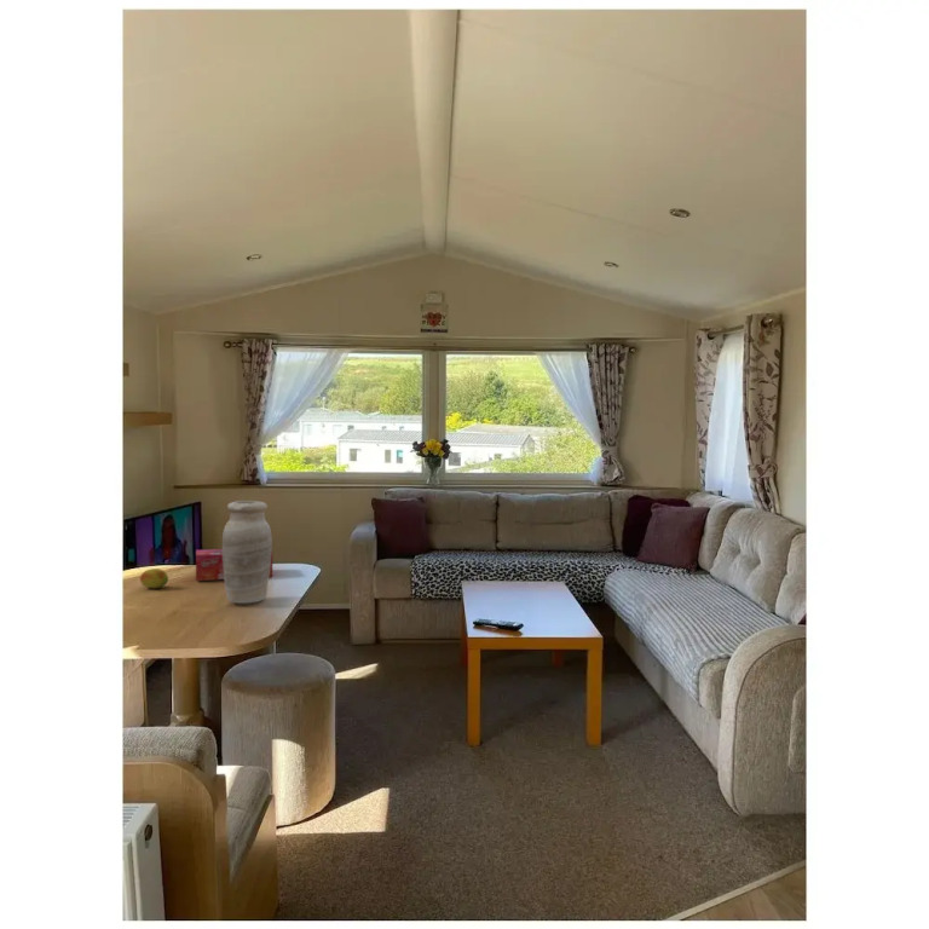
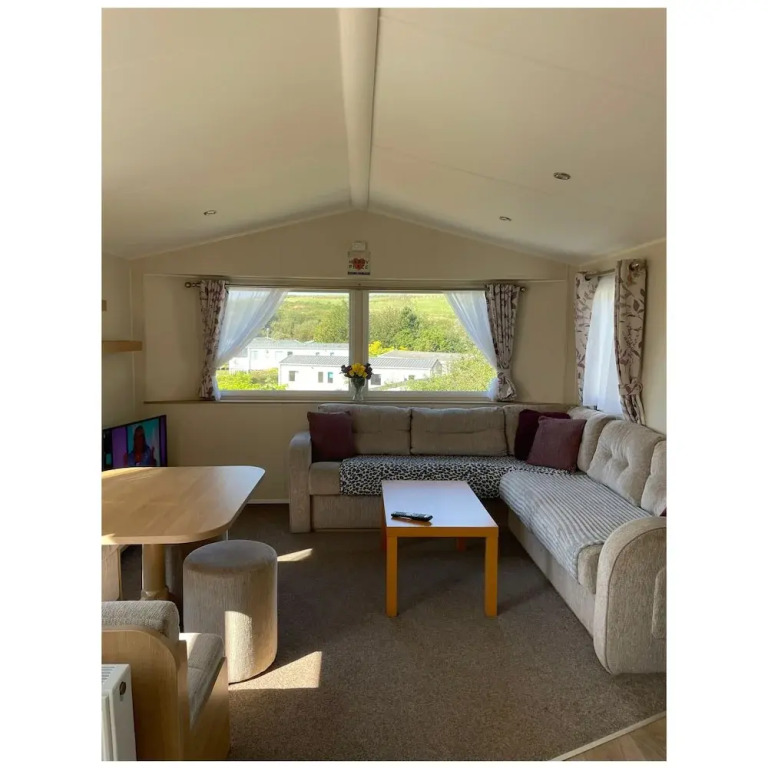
- tissue box [195,548,273,582]
- vase [221,500,273,605]
- fruit [139,567,169,589]
